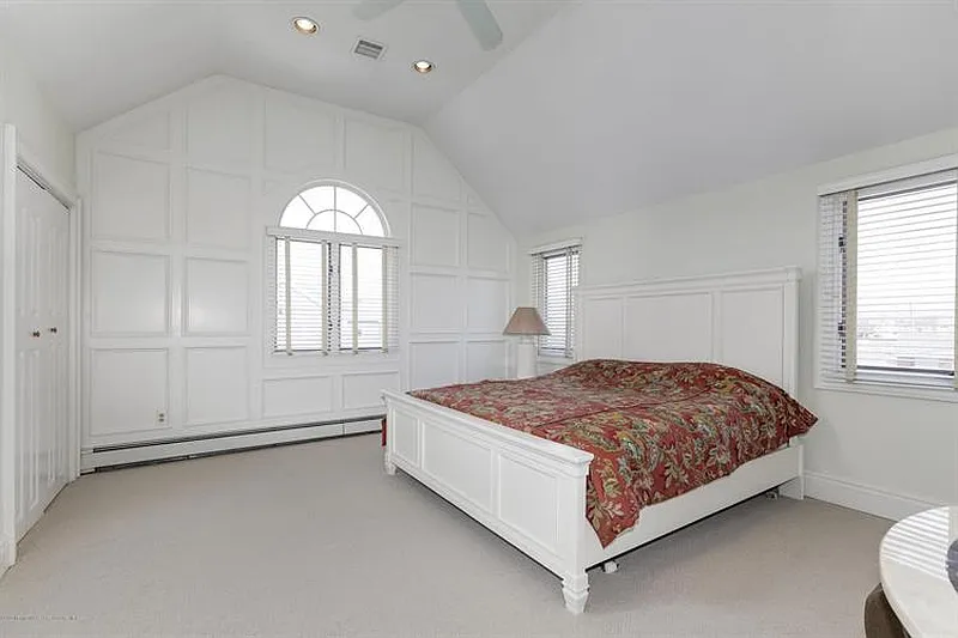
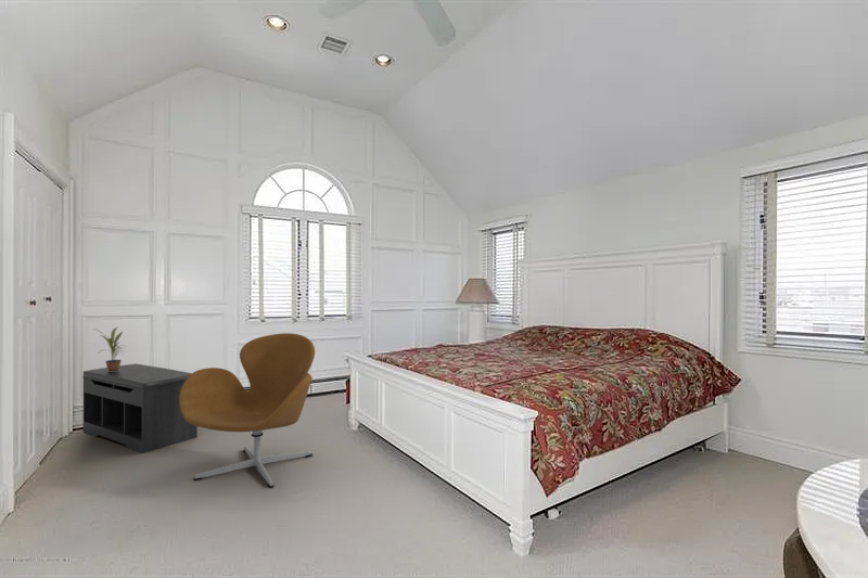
+ armchair [179,332,316,489]
+ bench [81,362,199,454]
+ potted plant [93,326,129,372]
